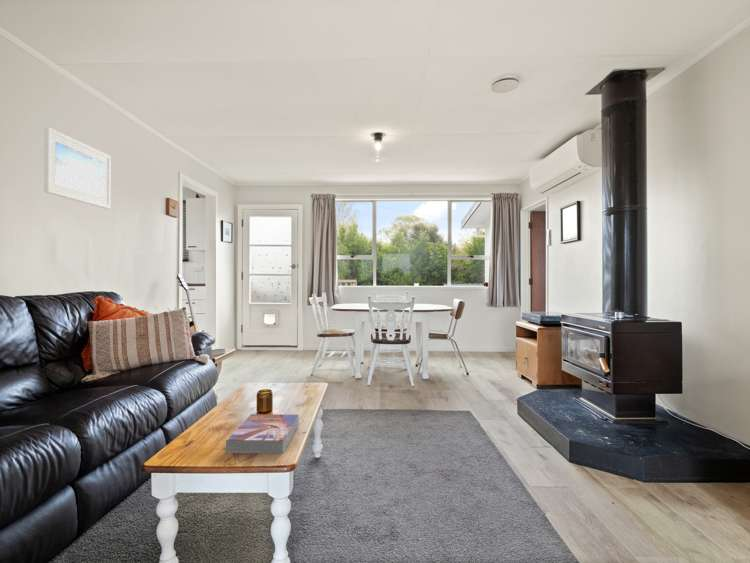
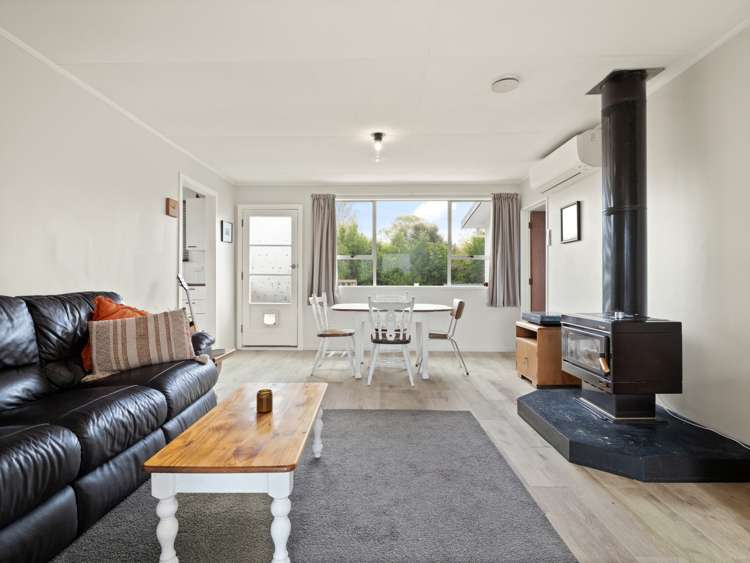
- textbook [225,413,300,454]
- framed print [43,126,112,210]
